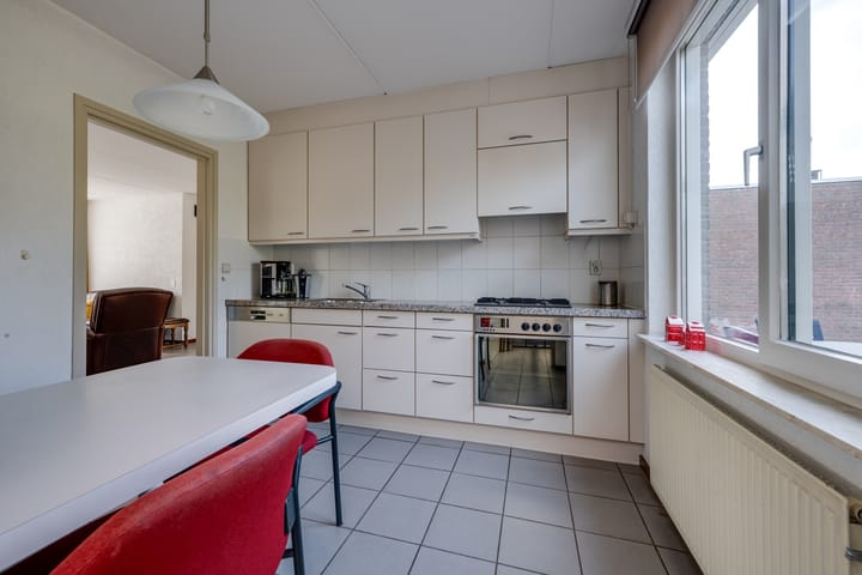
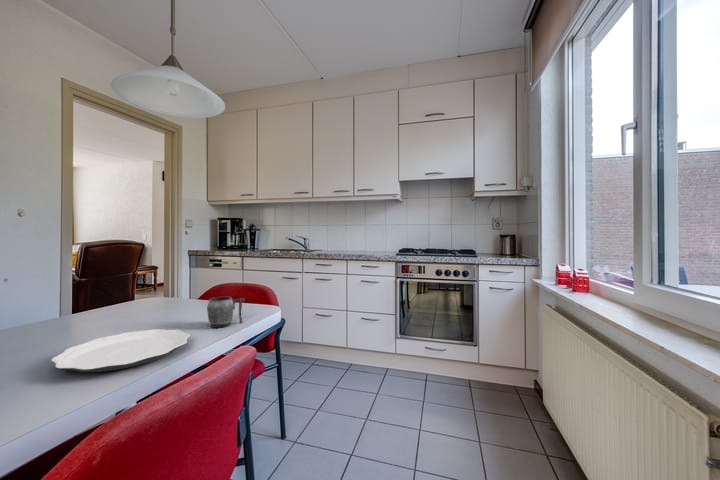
+ mug [206,296,246,329]
+ plate [50,328,191,373]
